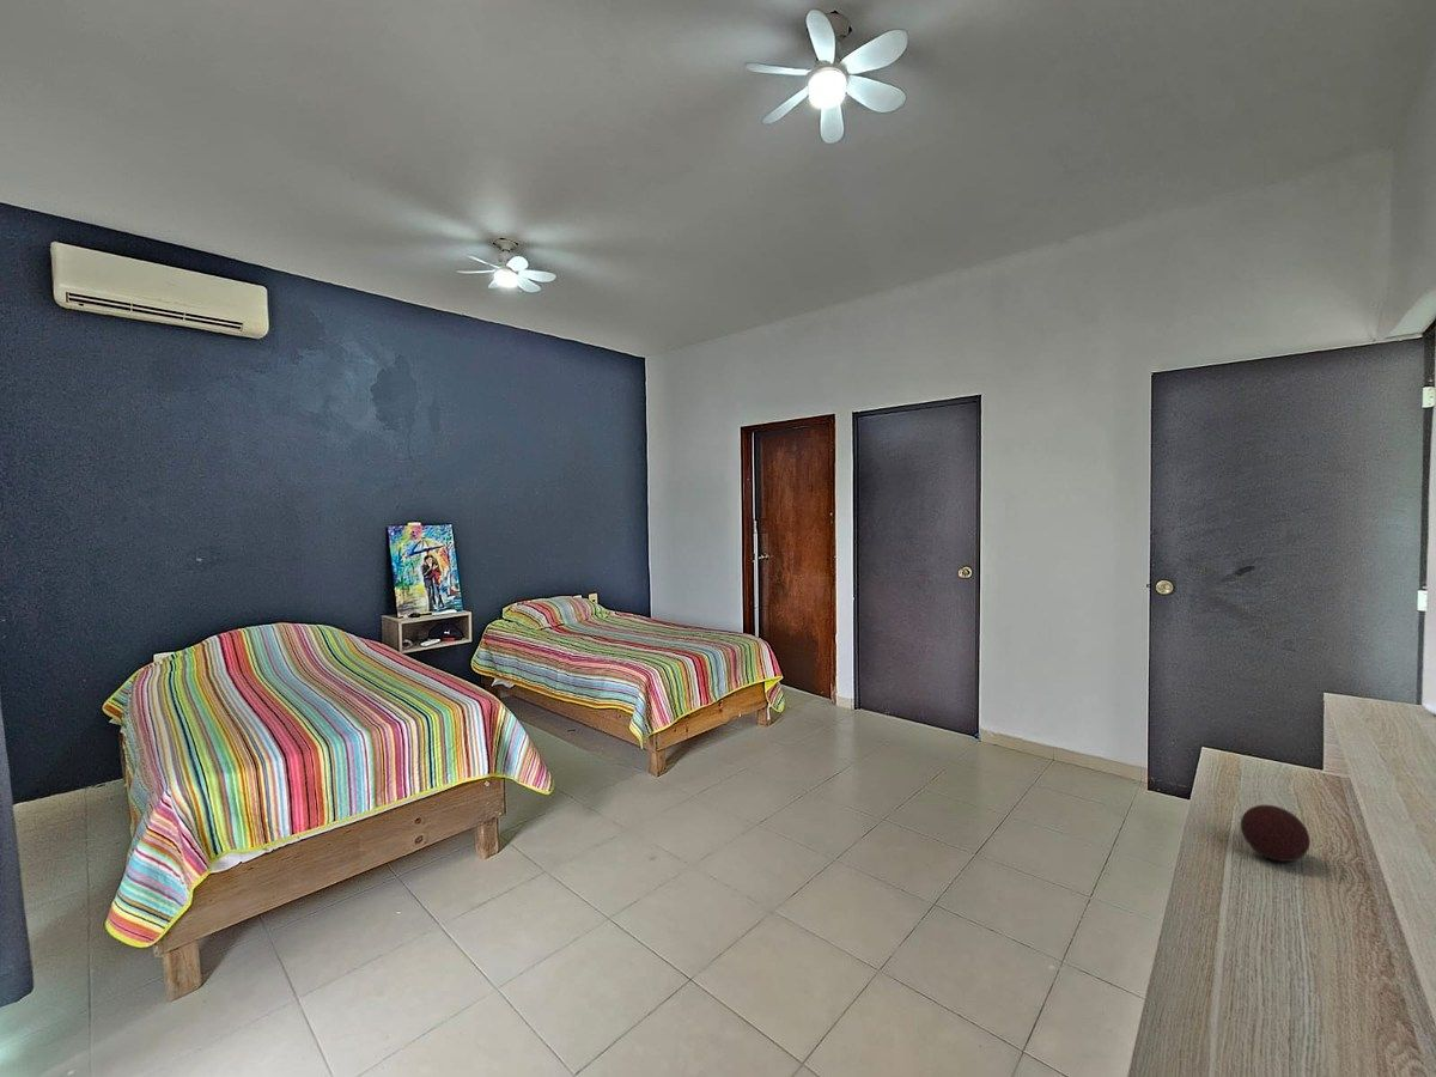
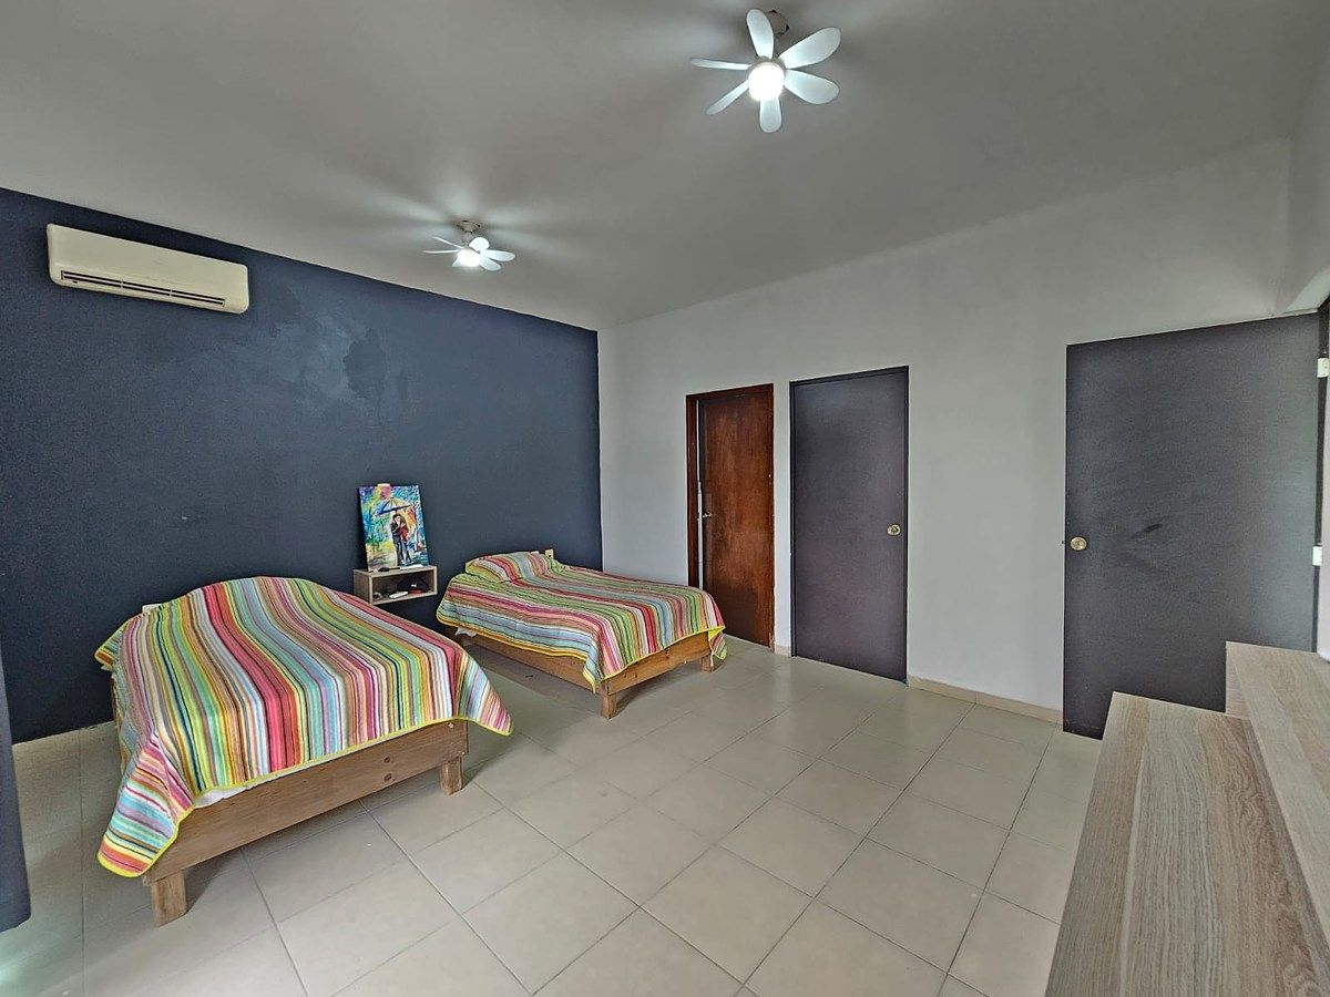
- decorative ball [1240,804,1312,863]
